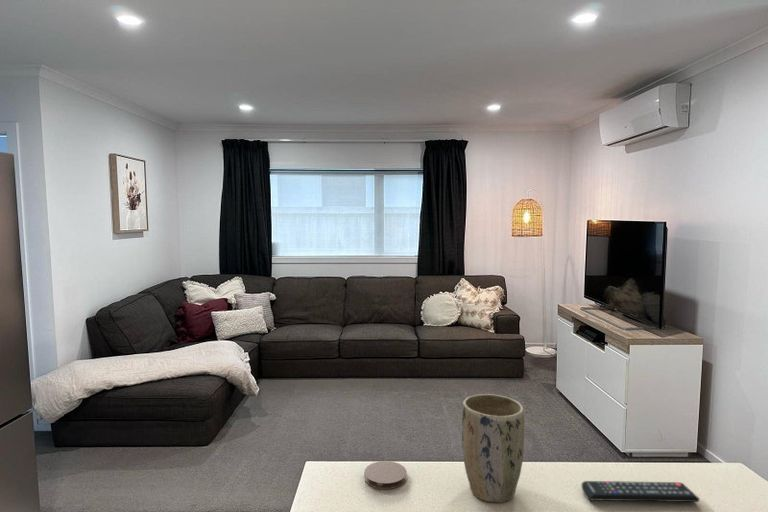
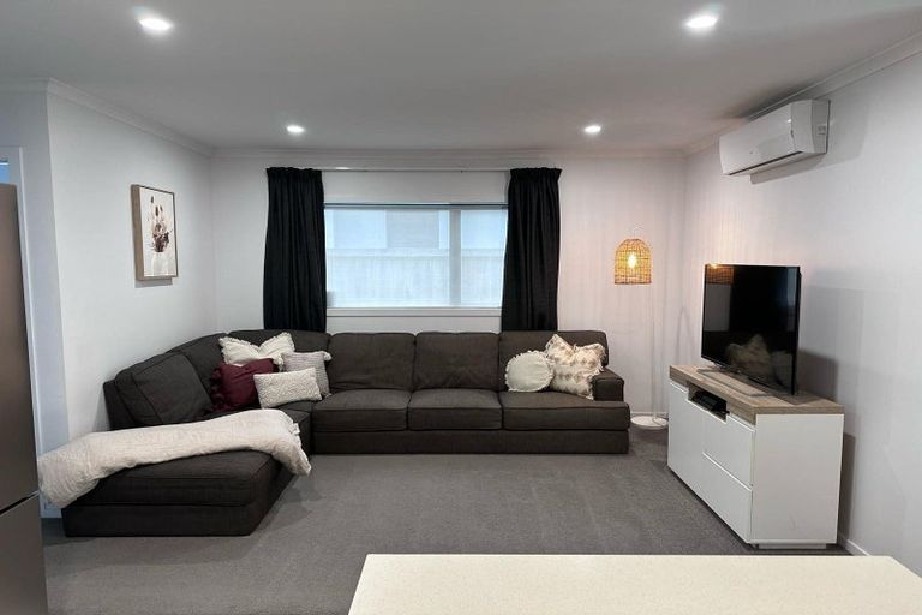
- remote control [581,480,700,503]
- coaster [363,460,408,490]
- plant pot [461,393,525,503]
